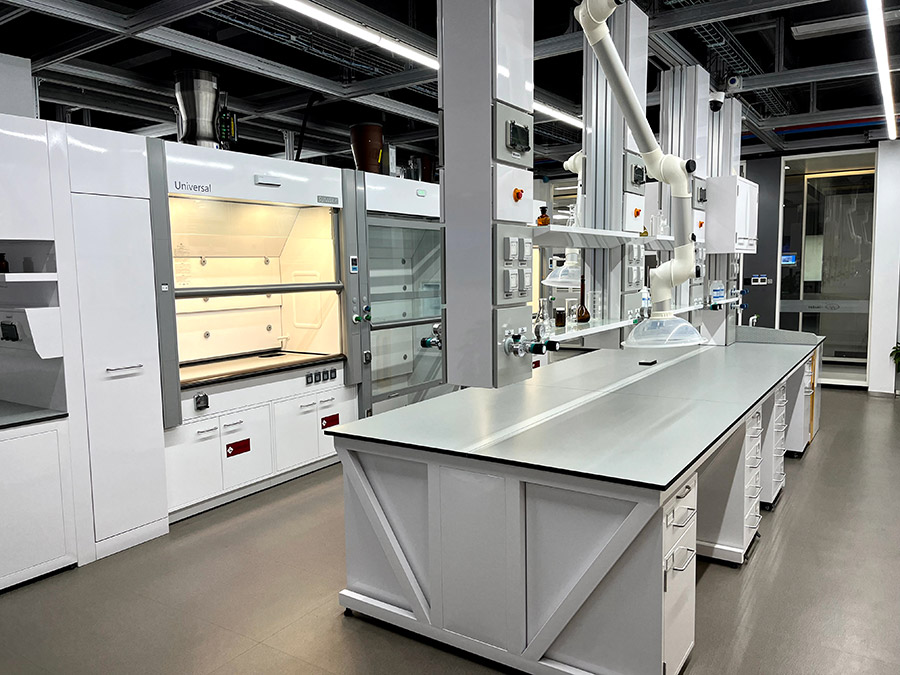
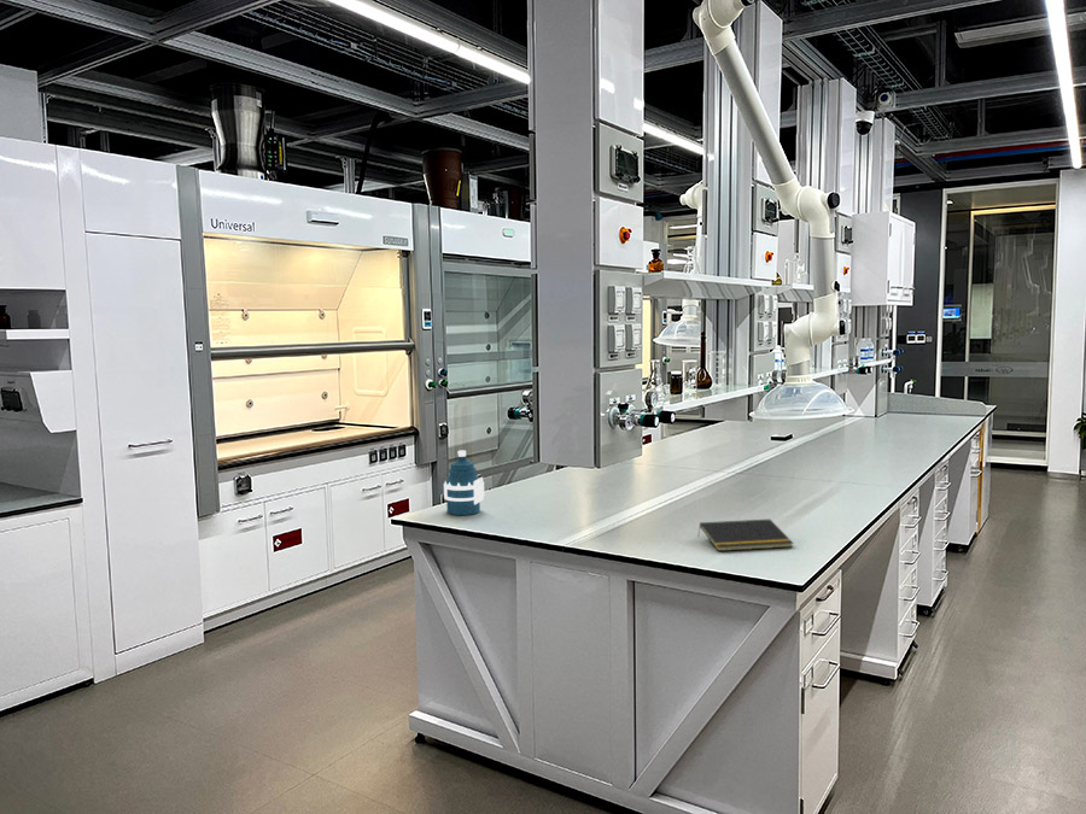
+ water bottle [443,450,485,516]
+ notepad [696,519,794,552]
